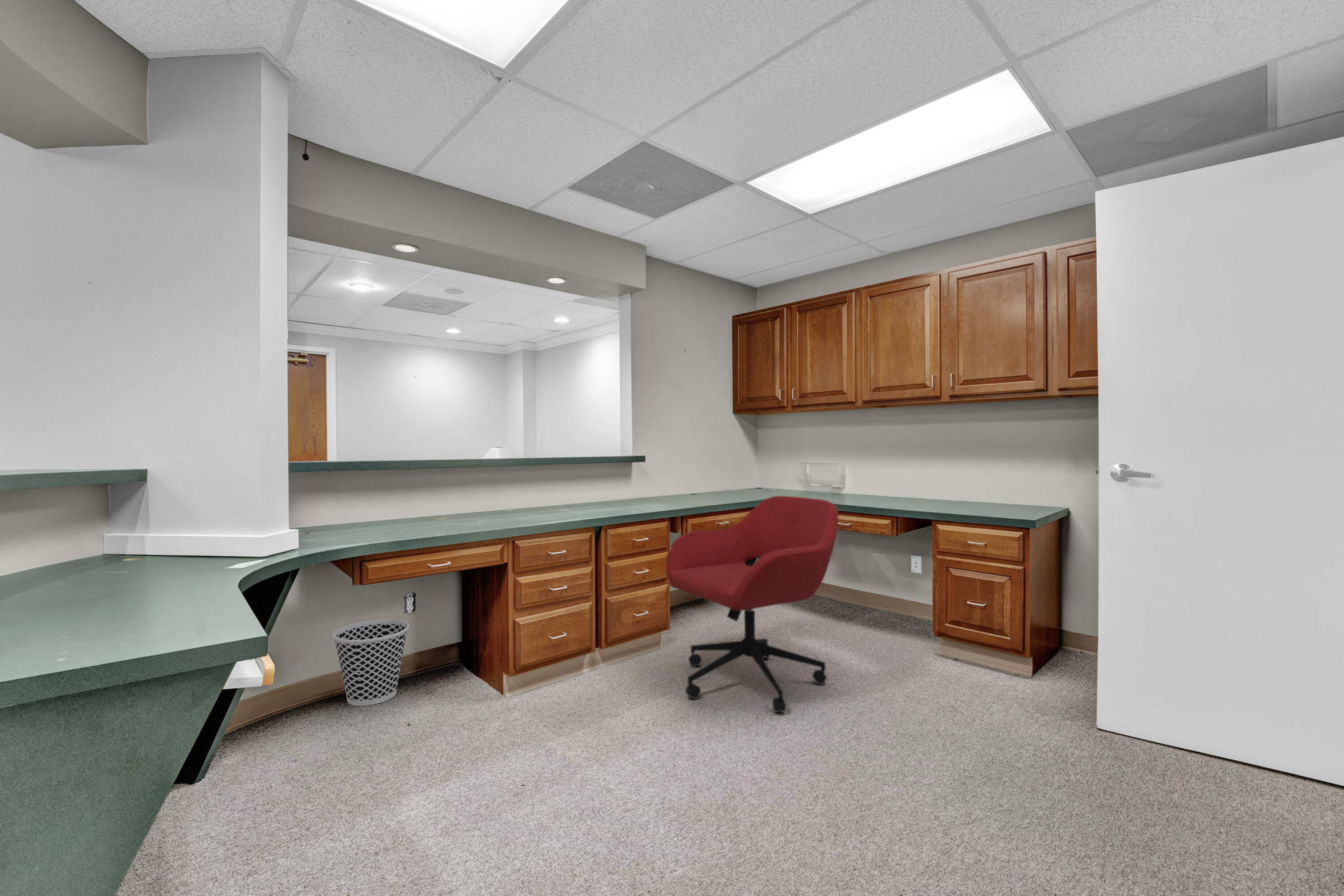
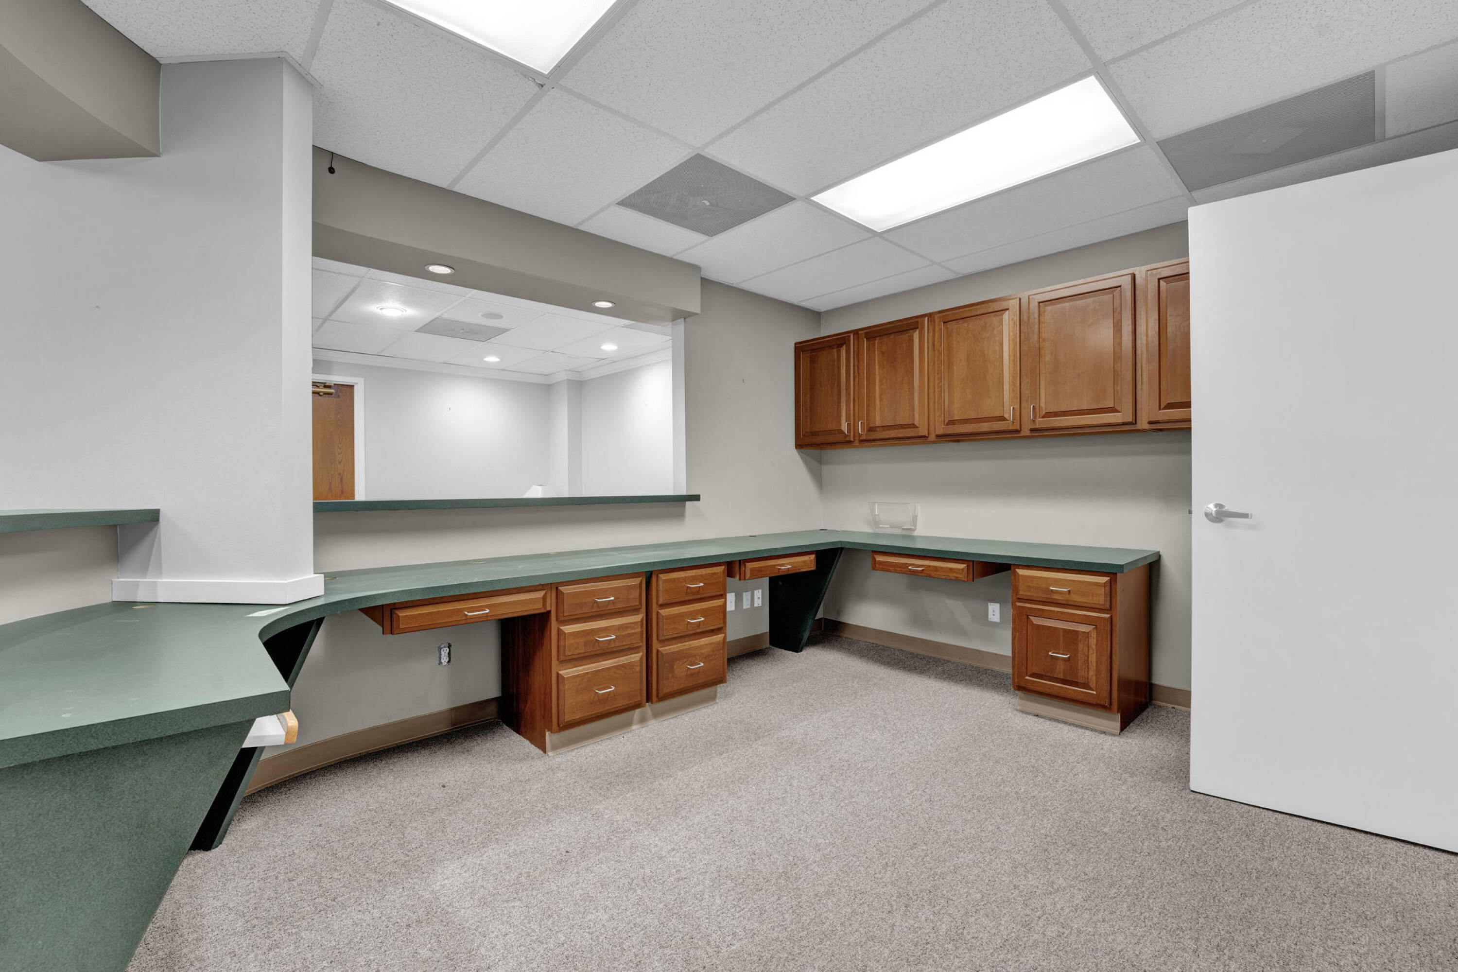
- office chair [666,495,839,713]
- wastebasket [332,619,409,706]
